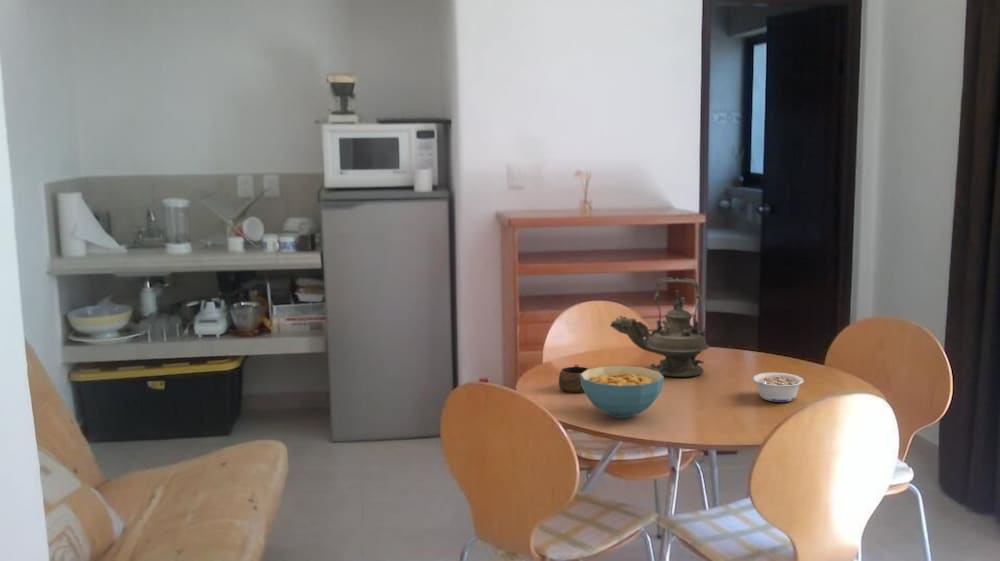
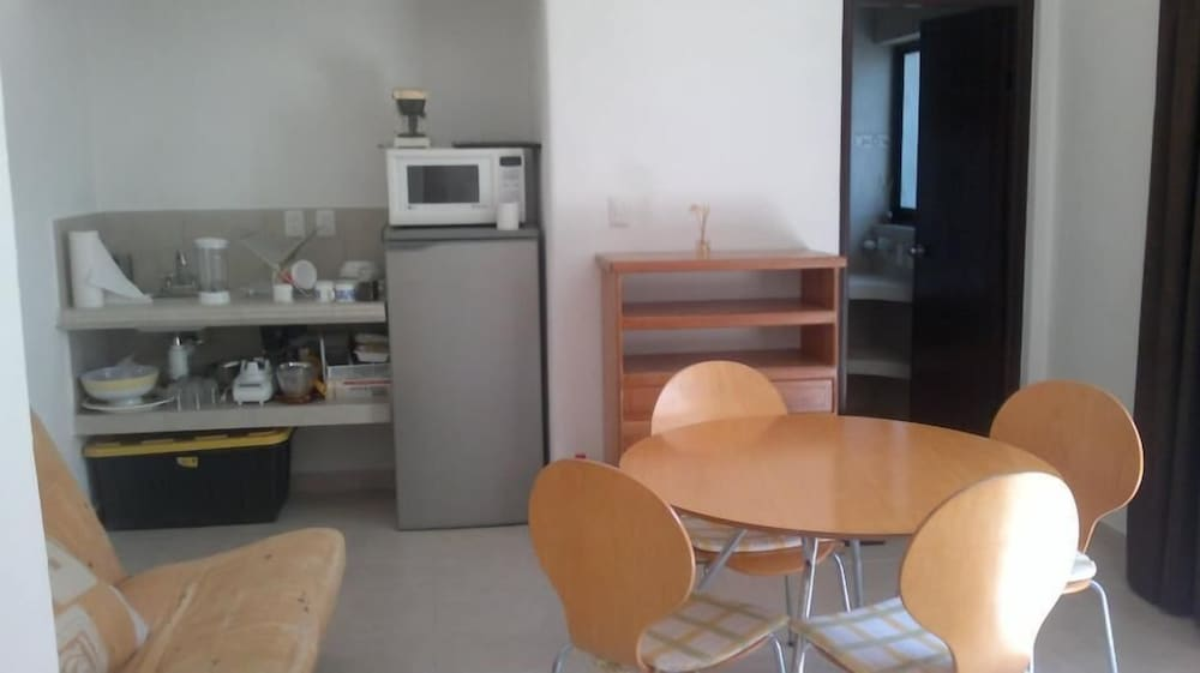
- teapot [609,277,710,378]
- cereal bowl [580,365,665,419]
- legume [752,372,805,403]
- cup [558,363,589,393]
